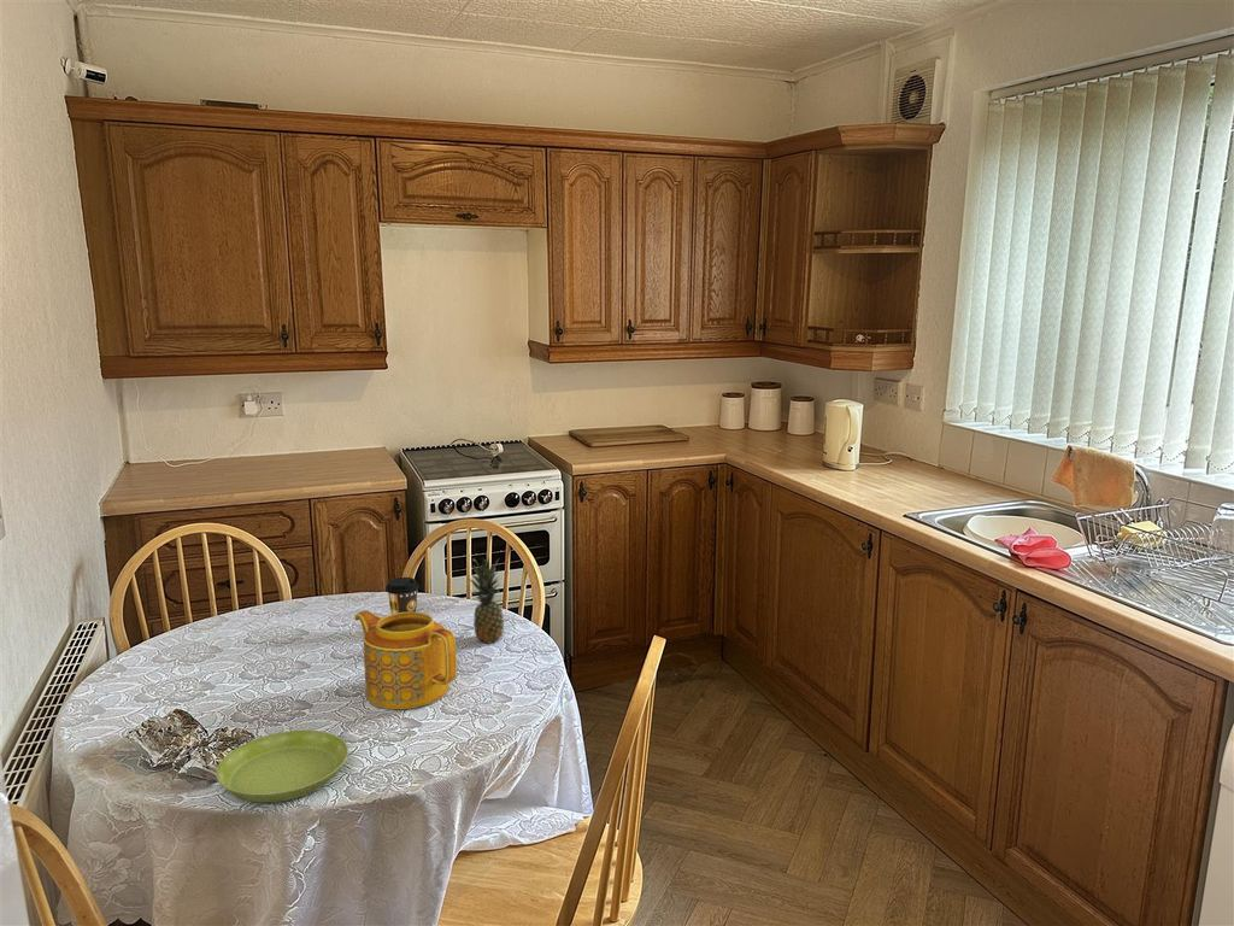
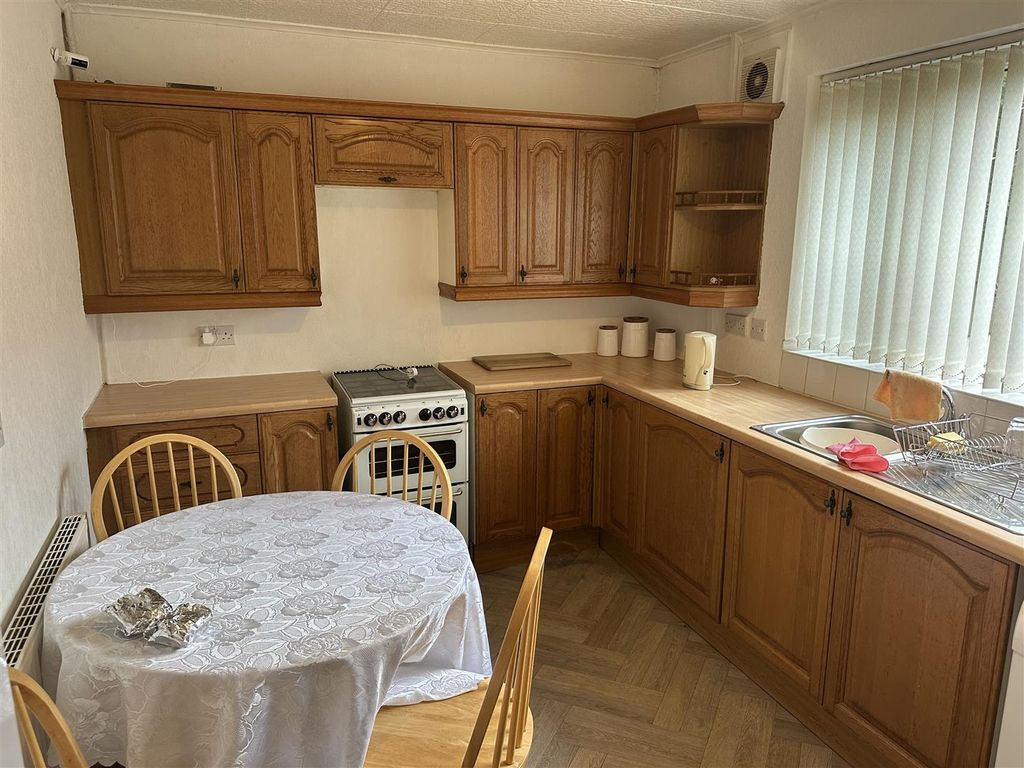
- teapot [353,610,458,710]
- fruit [466,555,505,644]
- saucer [215,729,349,804]
- coffee cup [384,576,421,615]
